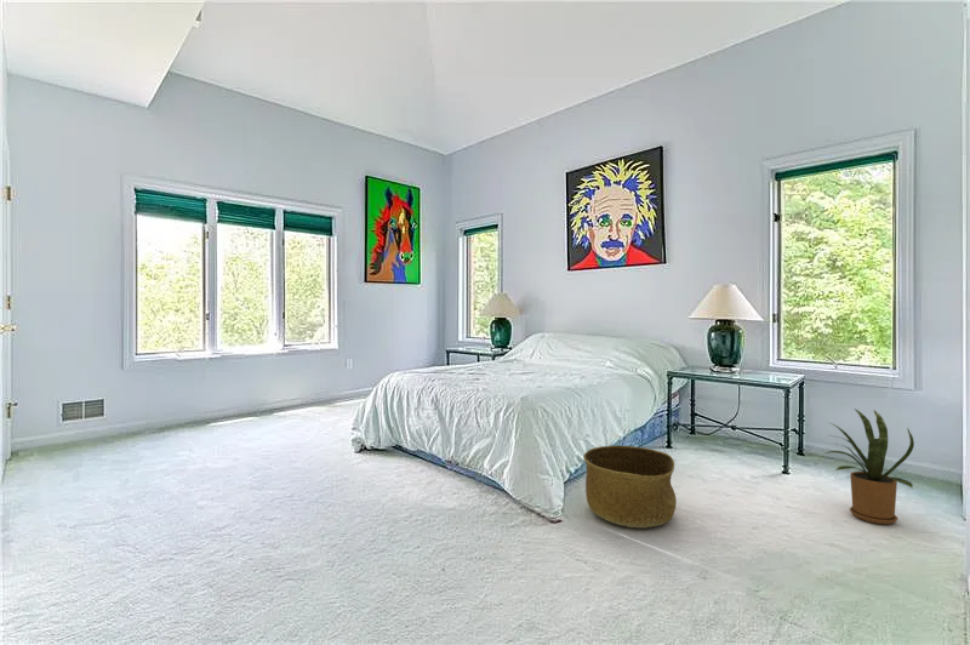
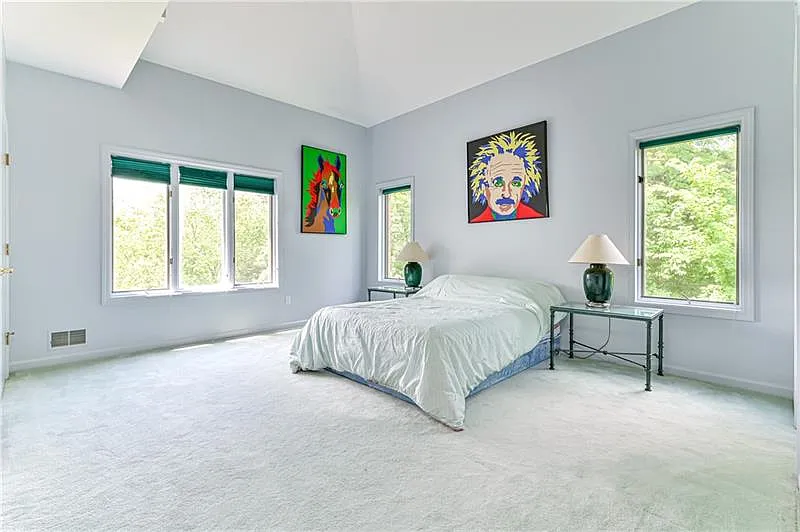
- basket [582,445,678,529]
- house plant [824,407,915,526]
